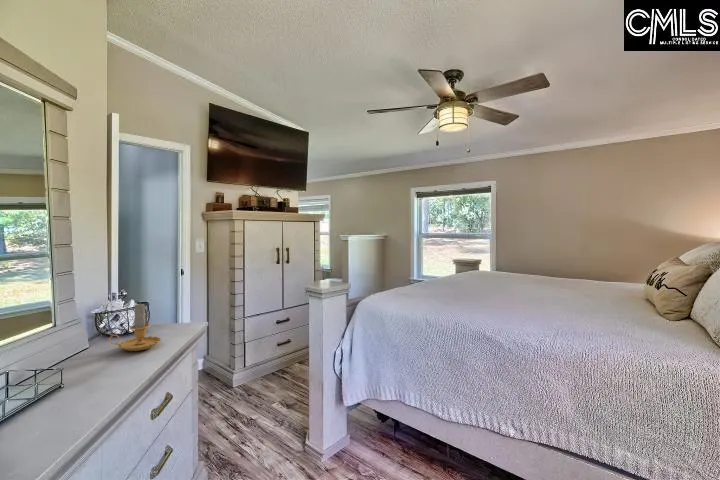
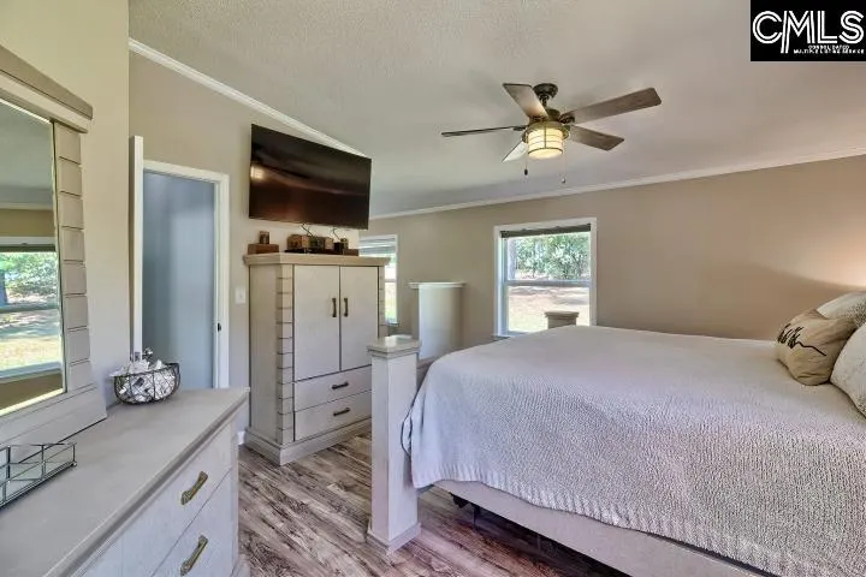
- candle [108,303,162,352]
